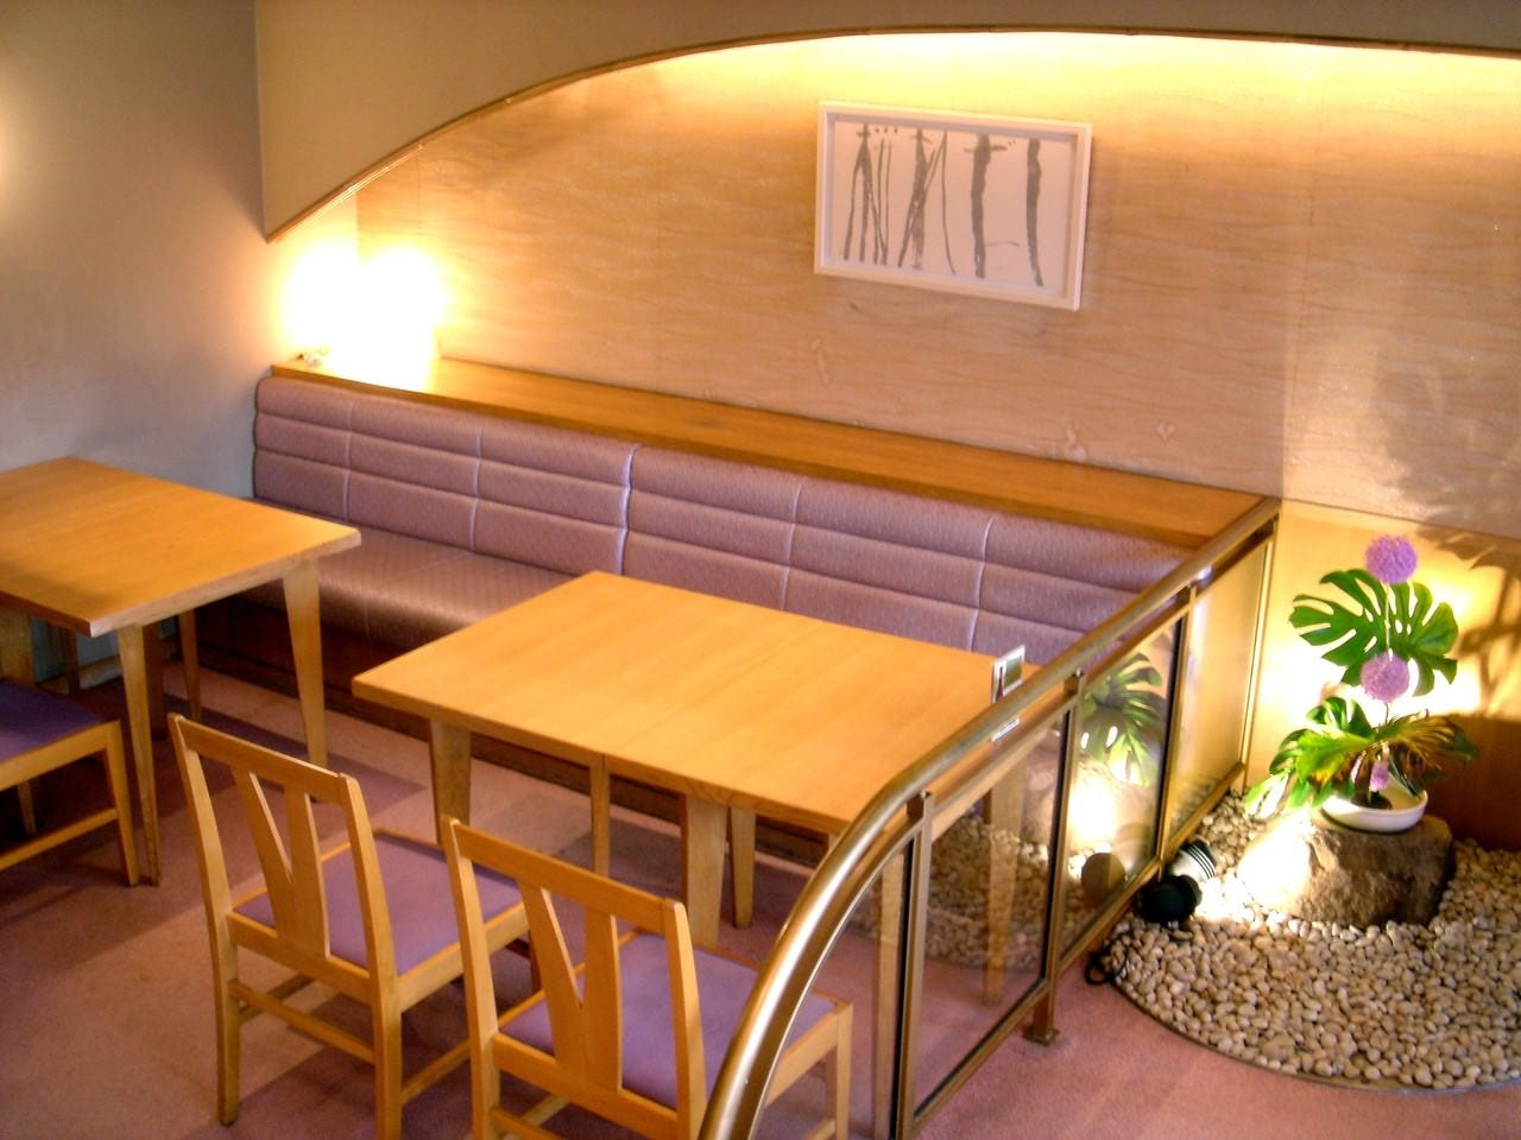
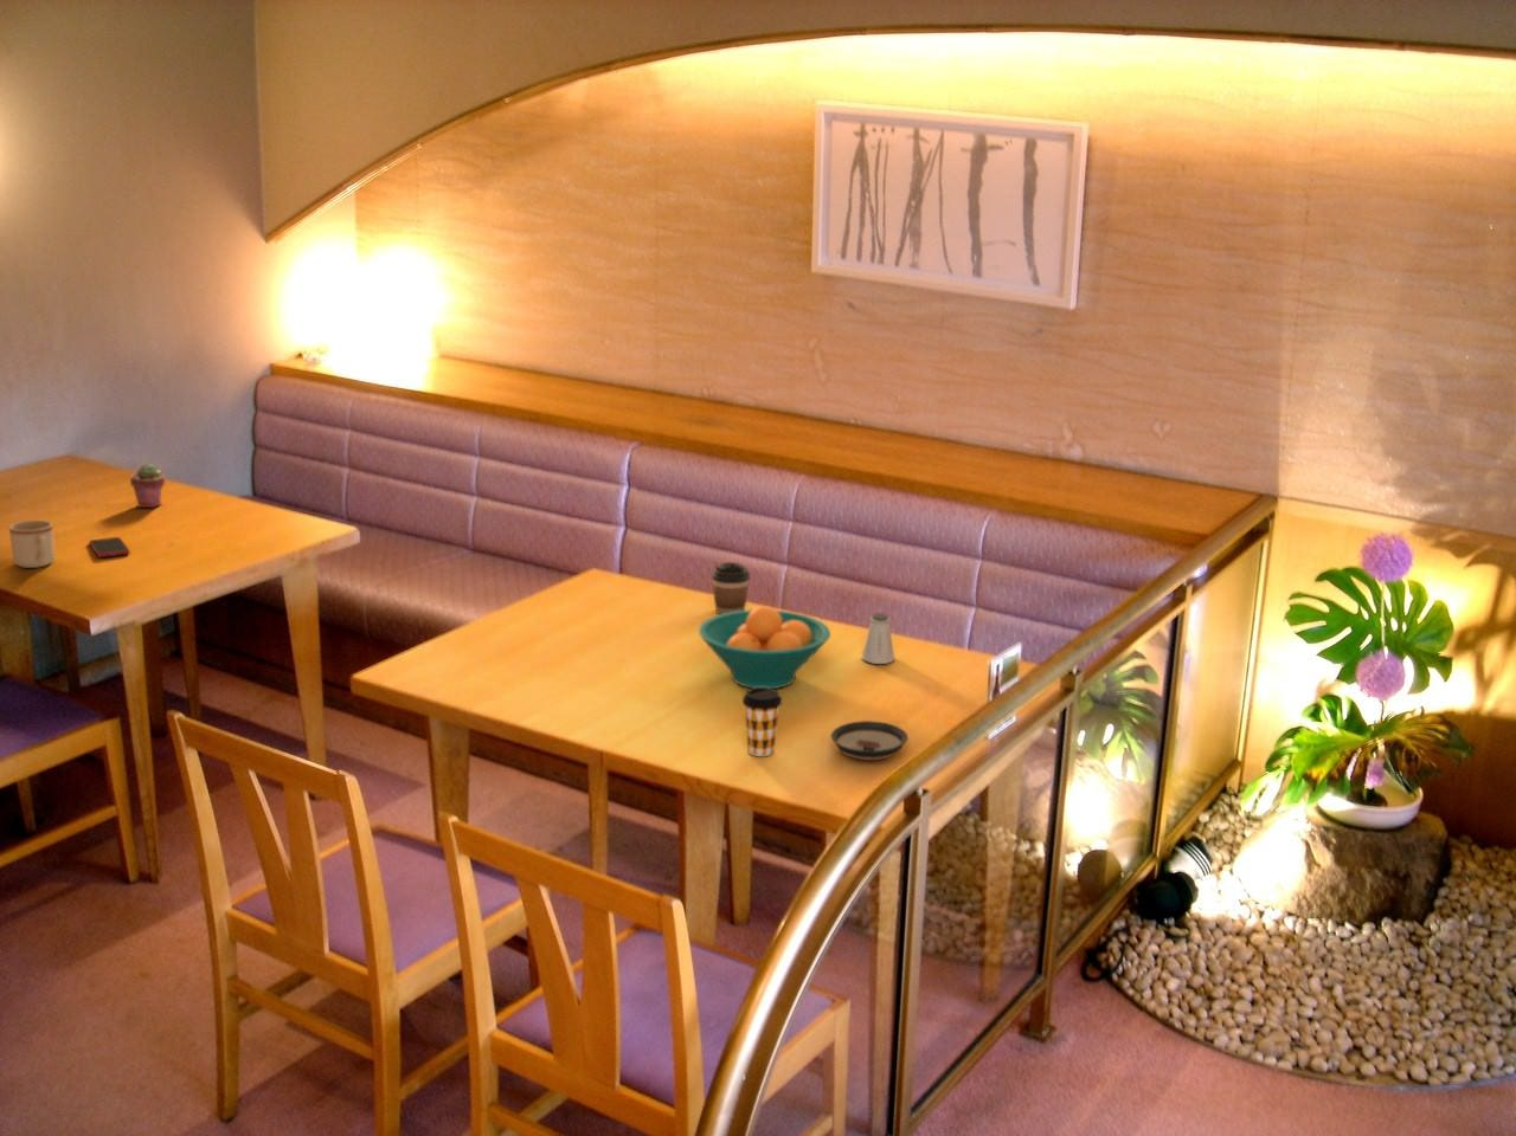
+ mug [8,519,56,569]
+ saltshaker [861,612,895,665]
+ cell phone [87,536,130,558]
+ coffee cup [710,561,751,616]
+ fruit bowl [697,605,832,690]
+ potted succulent [129,462,166,508]
+ coffee cup [741,687,783,758]
+ saucer [831,720,910,761]
